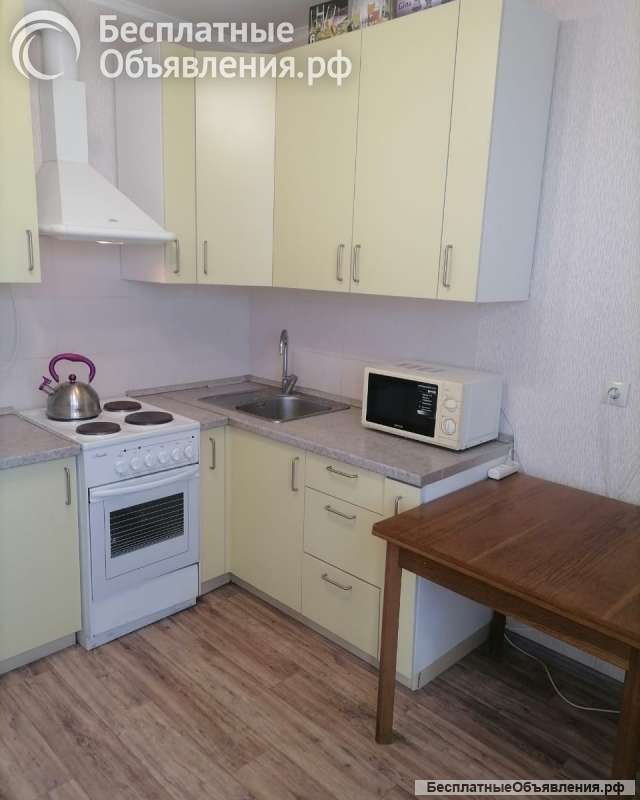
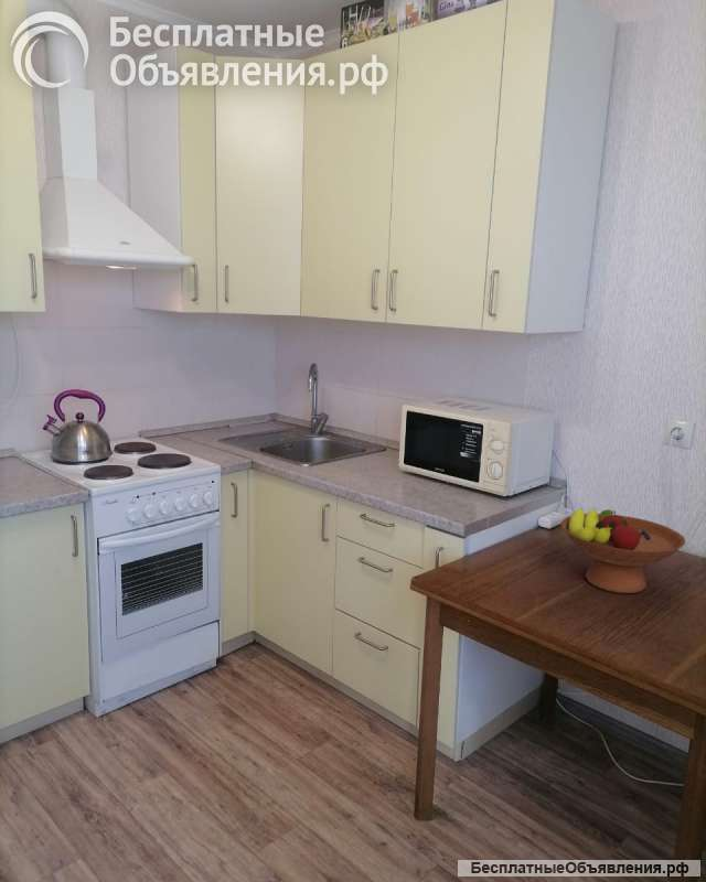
+ fruit bowl [560,507,686,594]
